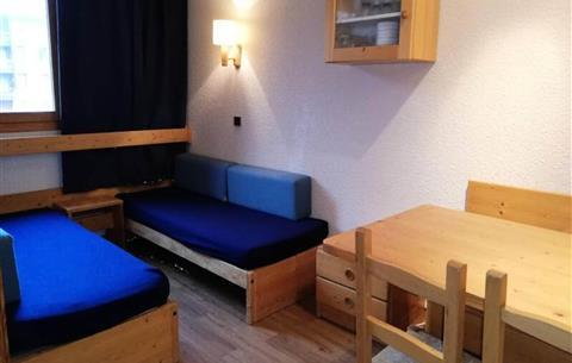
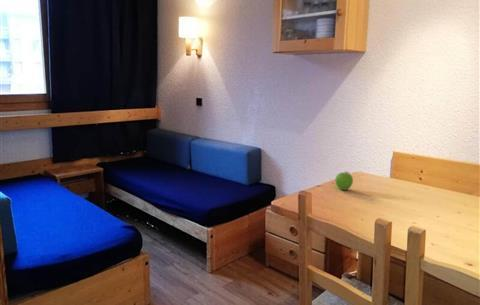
+ fruit [334,171,354,191]
